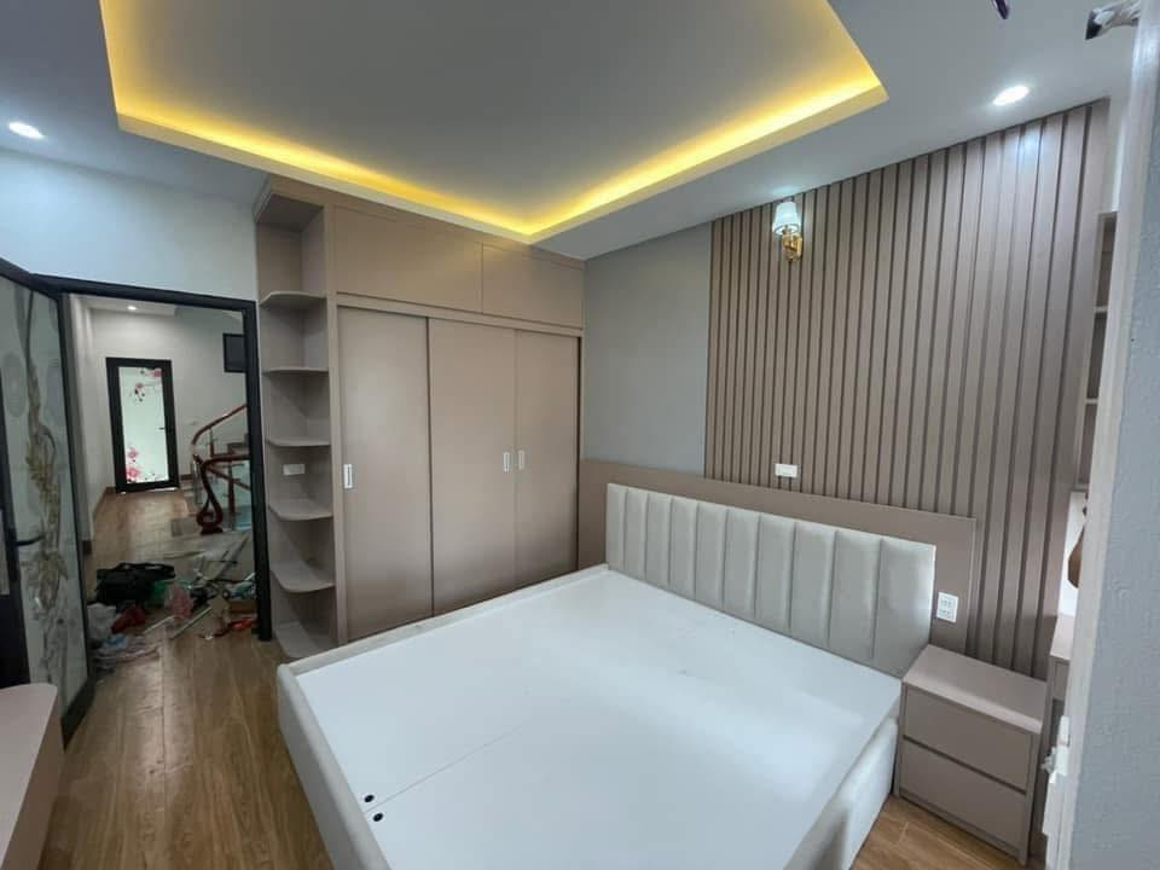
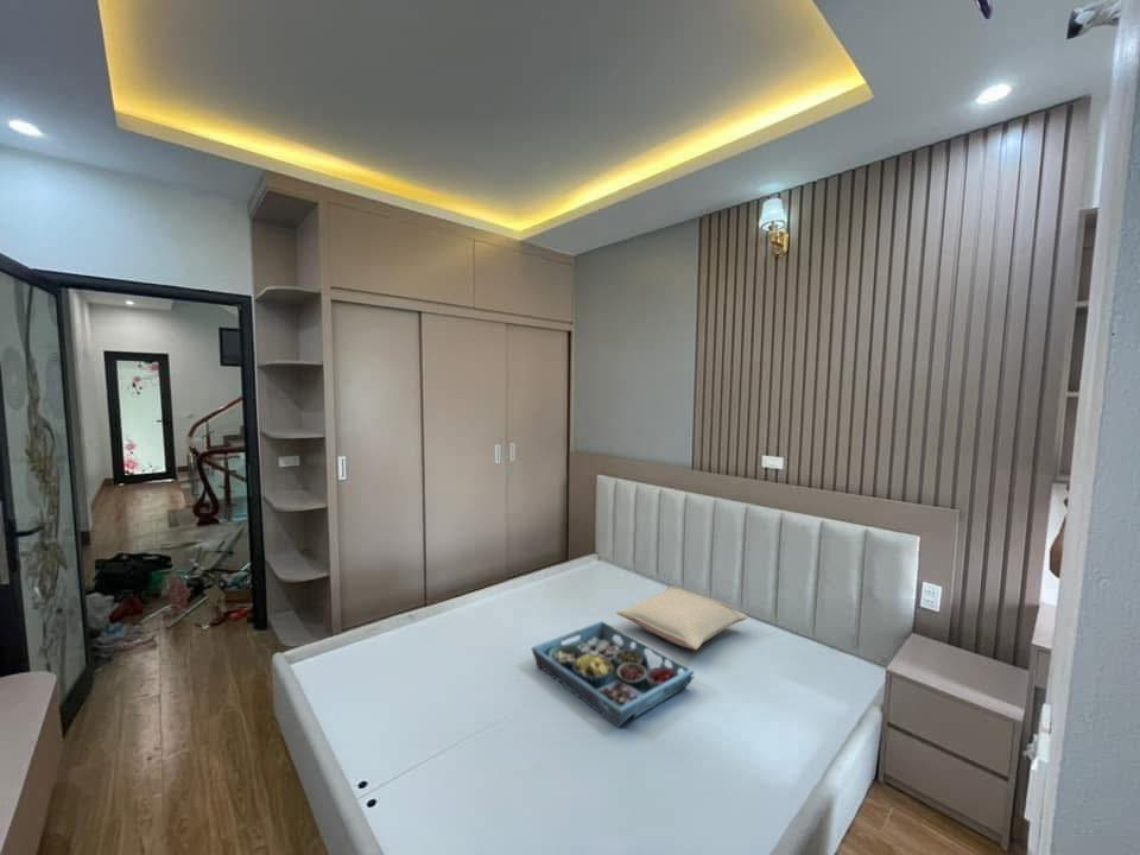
+ serving tray [531,620,696,728]
+ pillow [615,585,749,651]
